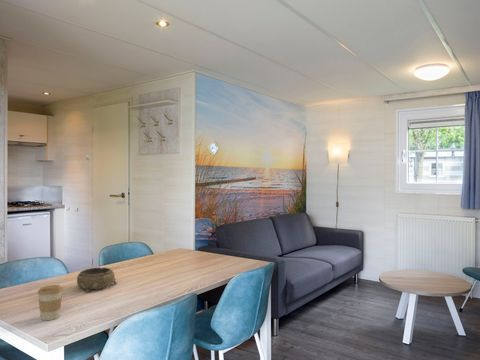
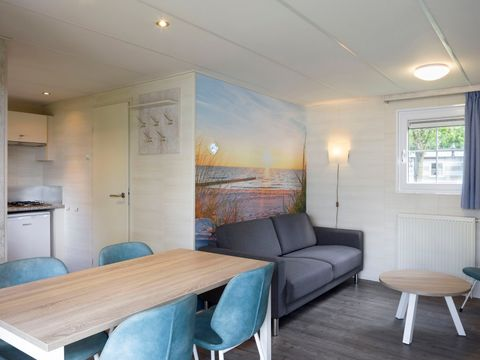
- decorative bowl [76,267,118,294]
- coffee cup [36,284,64,321]
